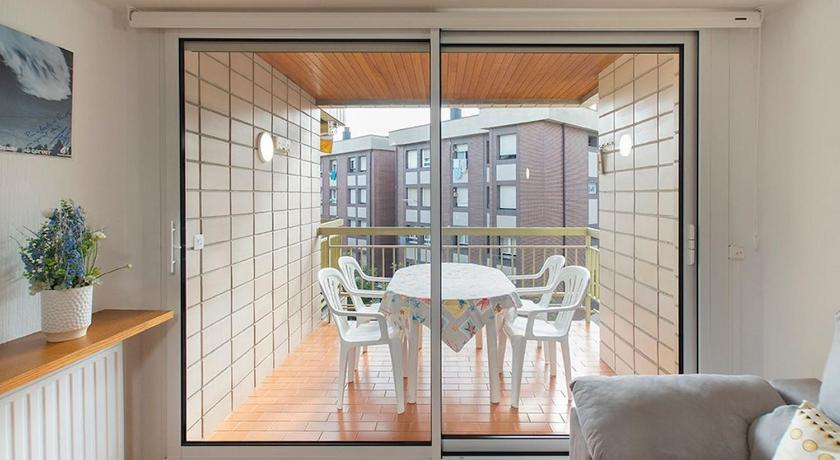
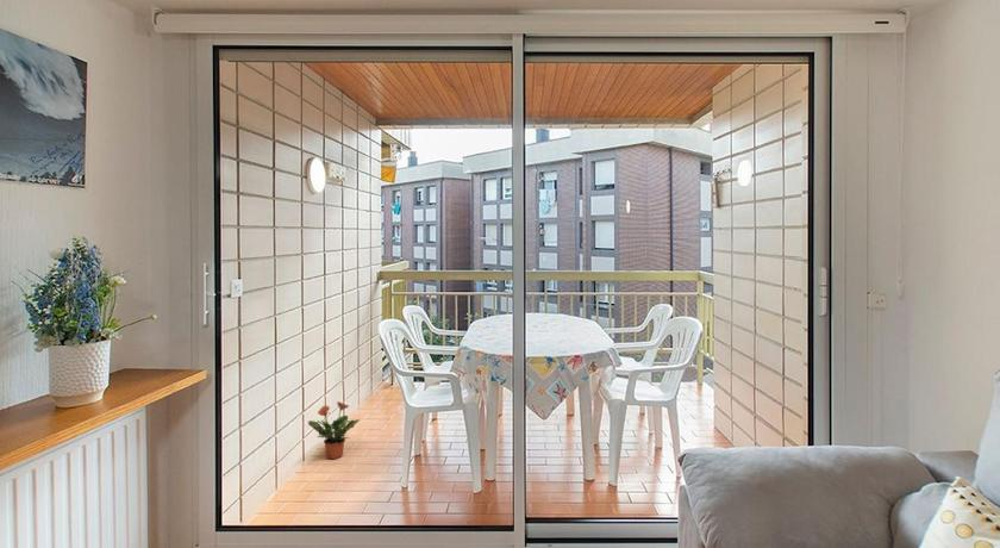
+ potted plant [307,400,361,460]
